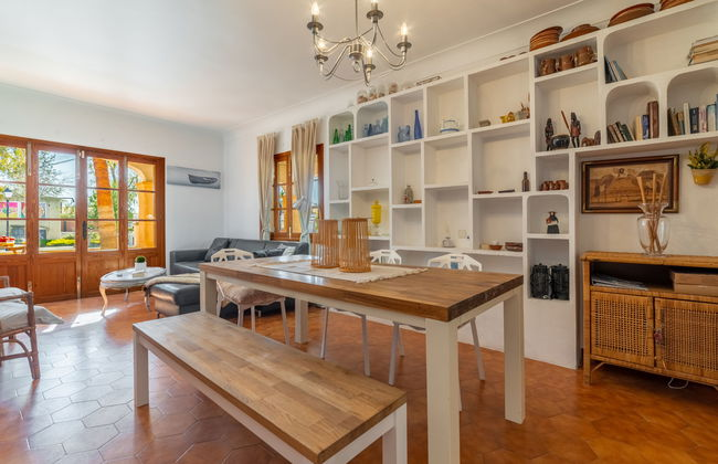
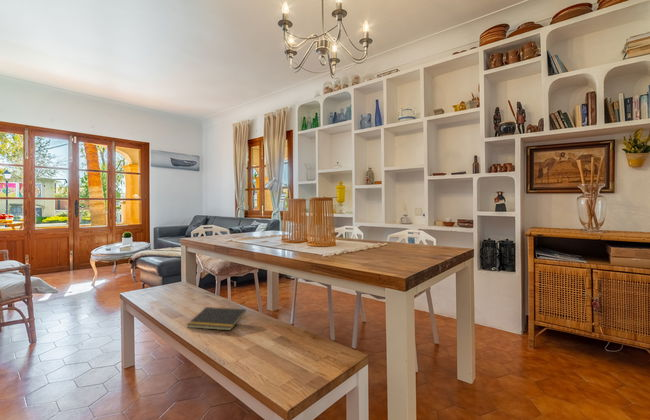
+ notepad [186,306,247,331]
